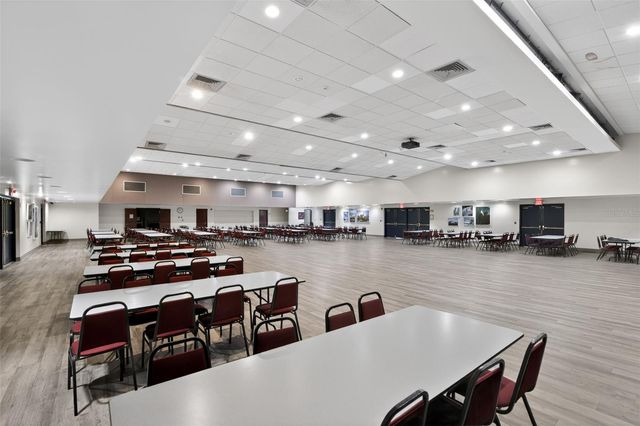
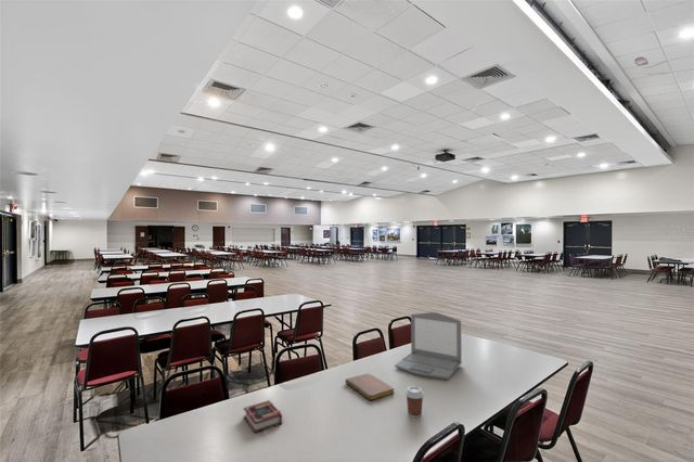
+ notebook [344,372,396,401]
+ laptop [394,311,463,381]
+ book [243,399,283,434]
+ coffee cup [404,385,425,419]
